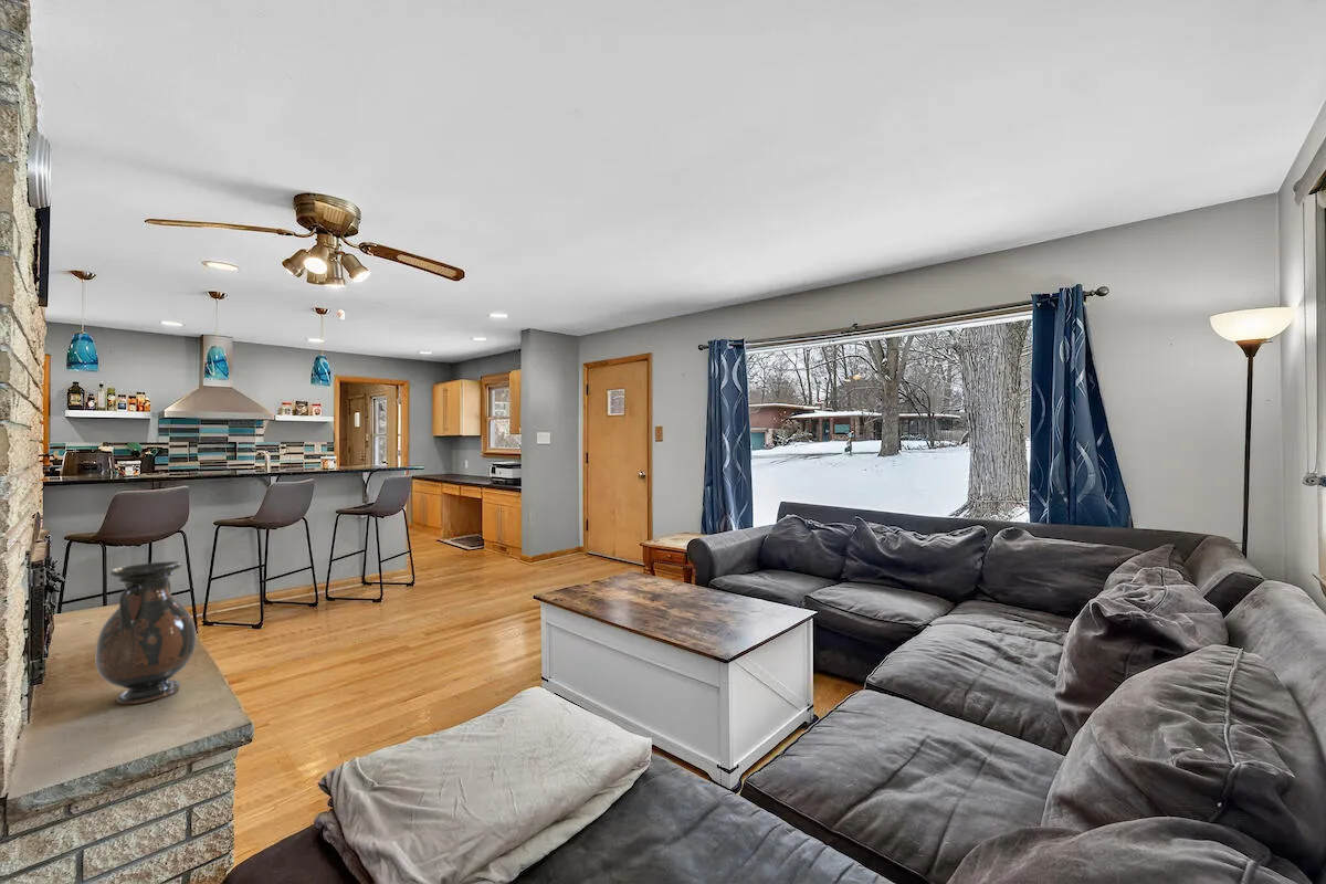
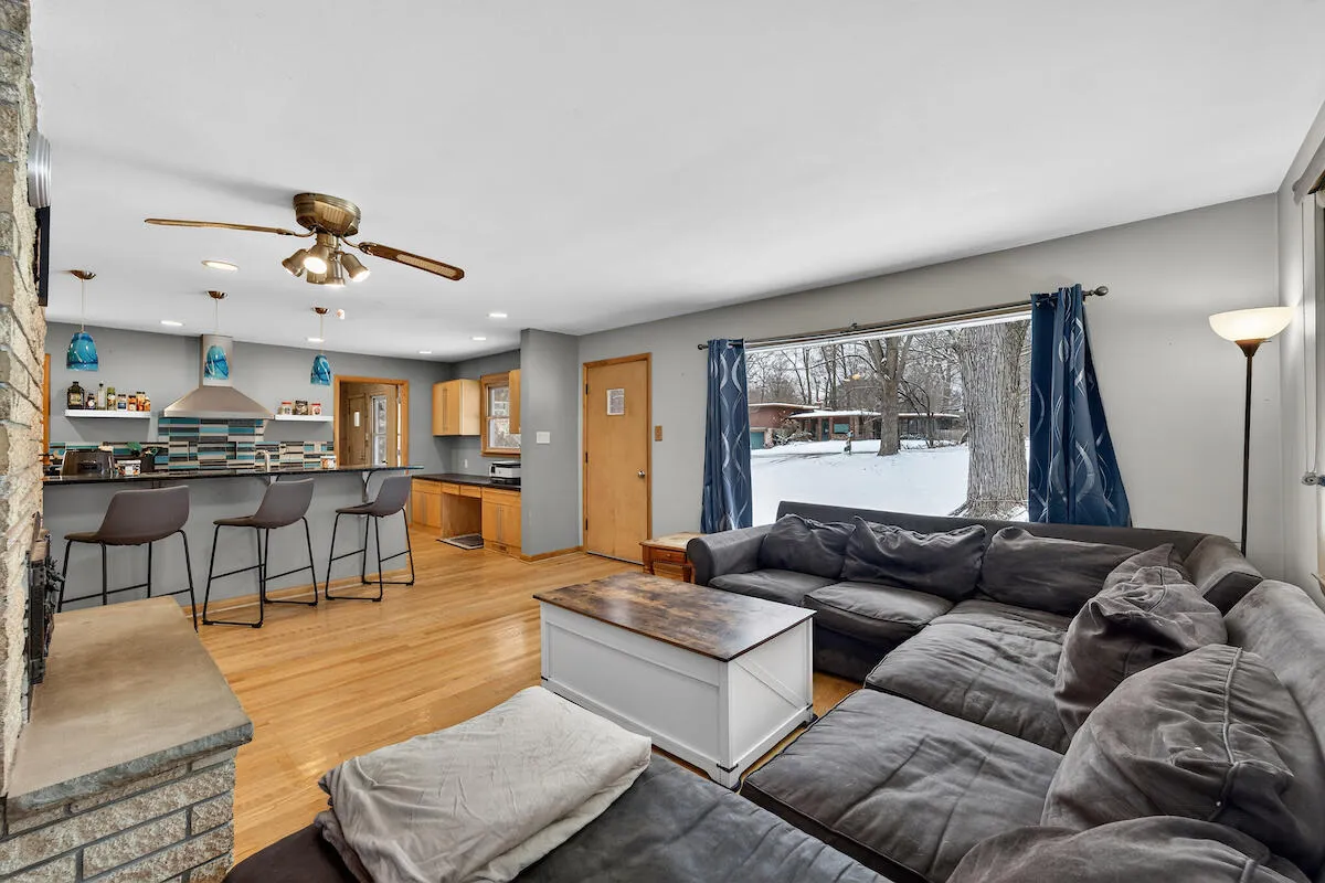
- vase [94,560,198,705]
